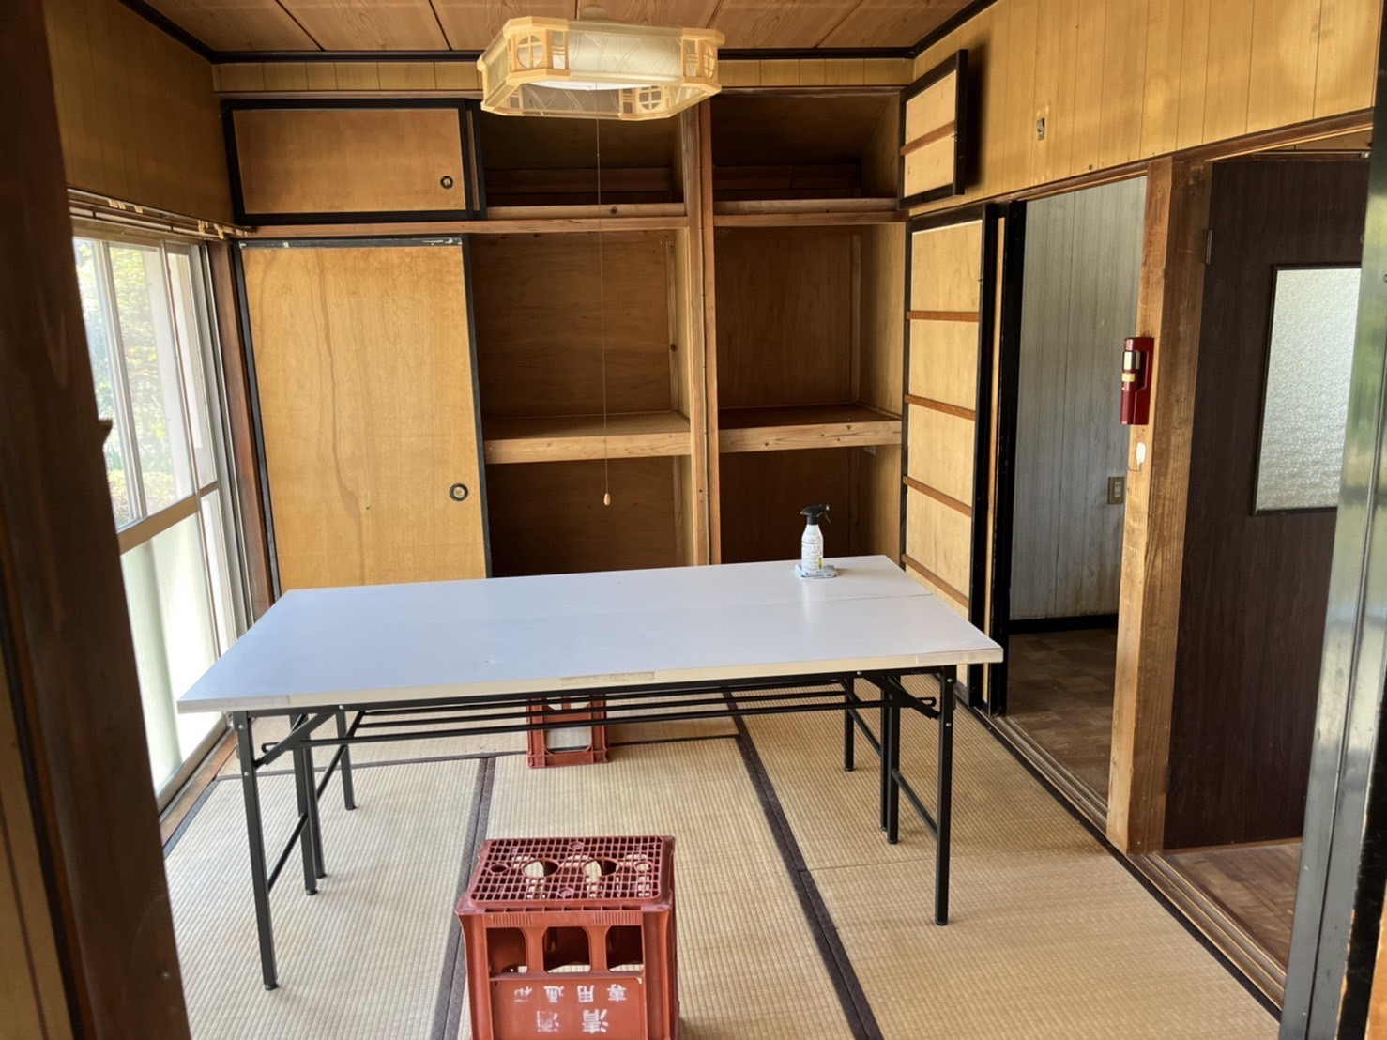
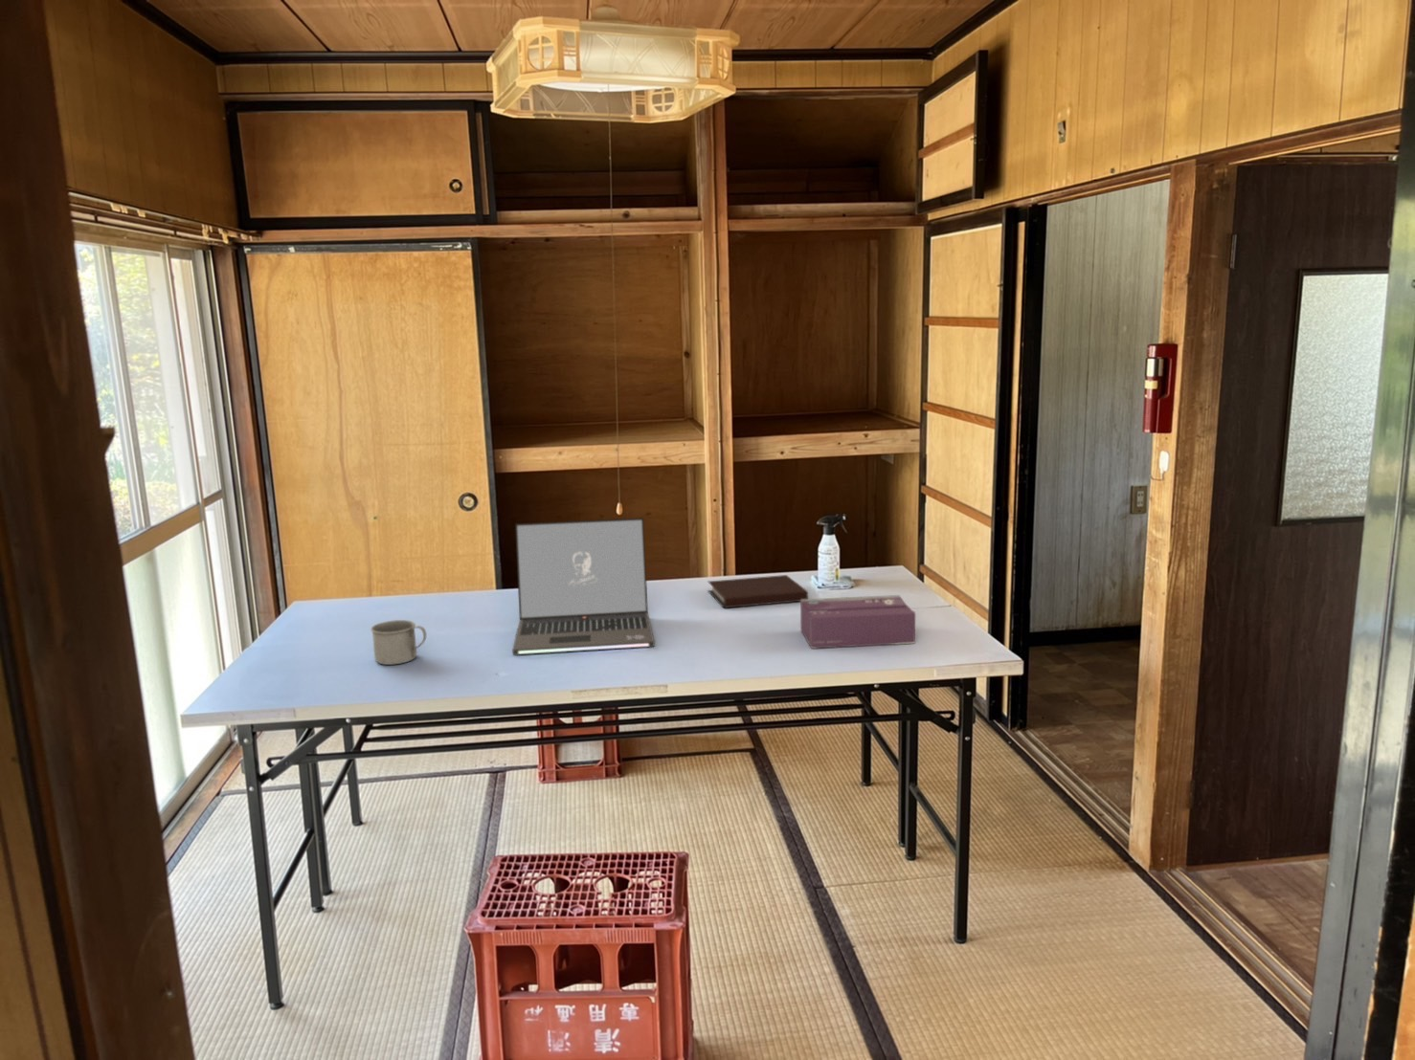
+ laptop [511,517,655,656]
+ notebook [706,575,809,608]
+ tissue box [799,595,916,649]
+ mug [370,619,428,666]
